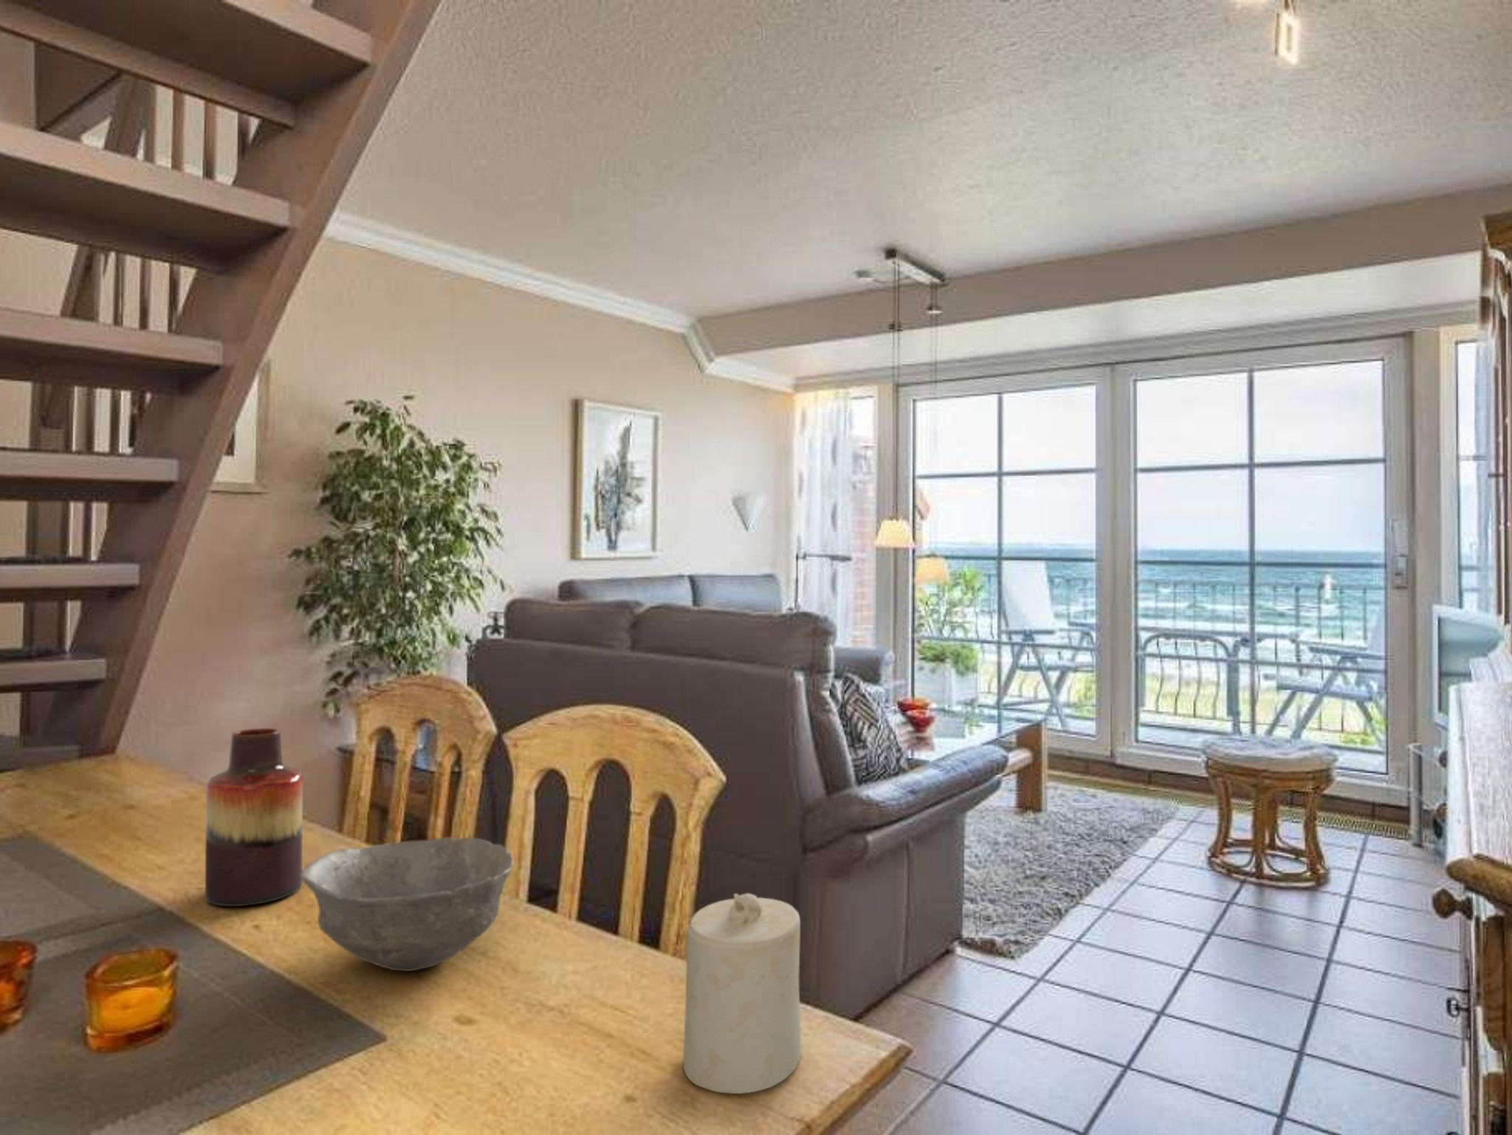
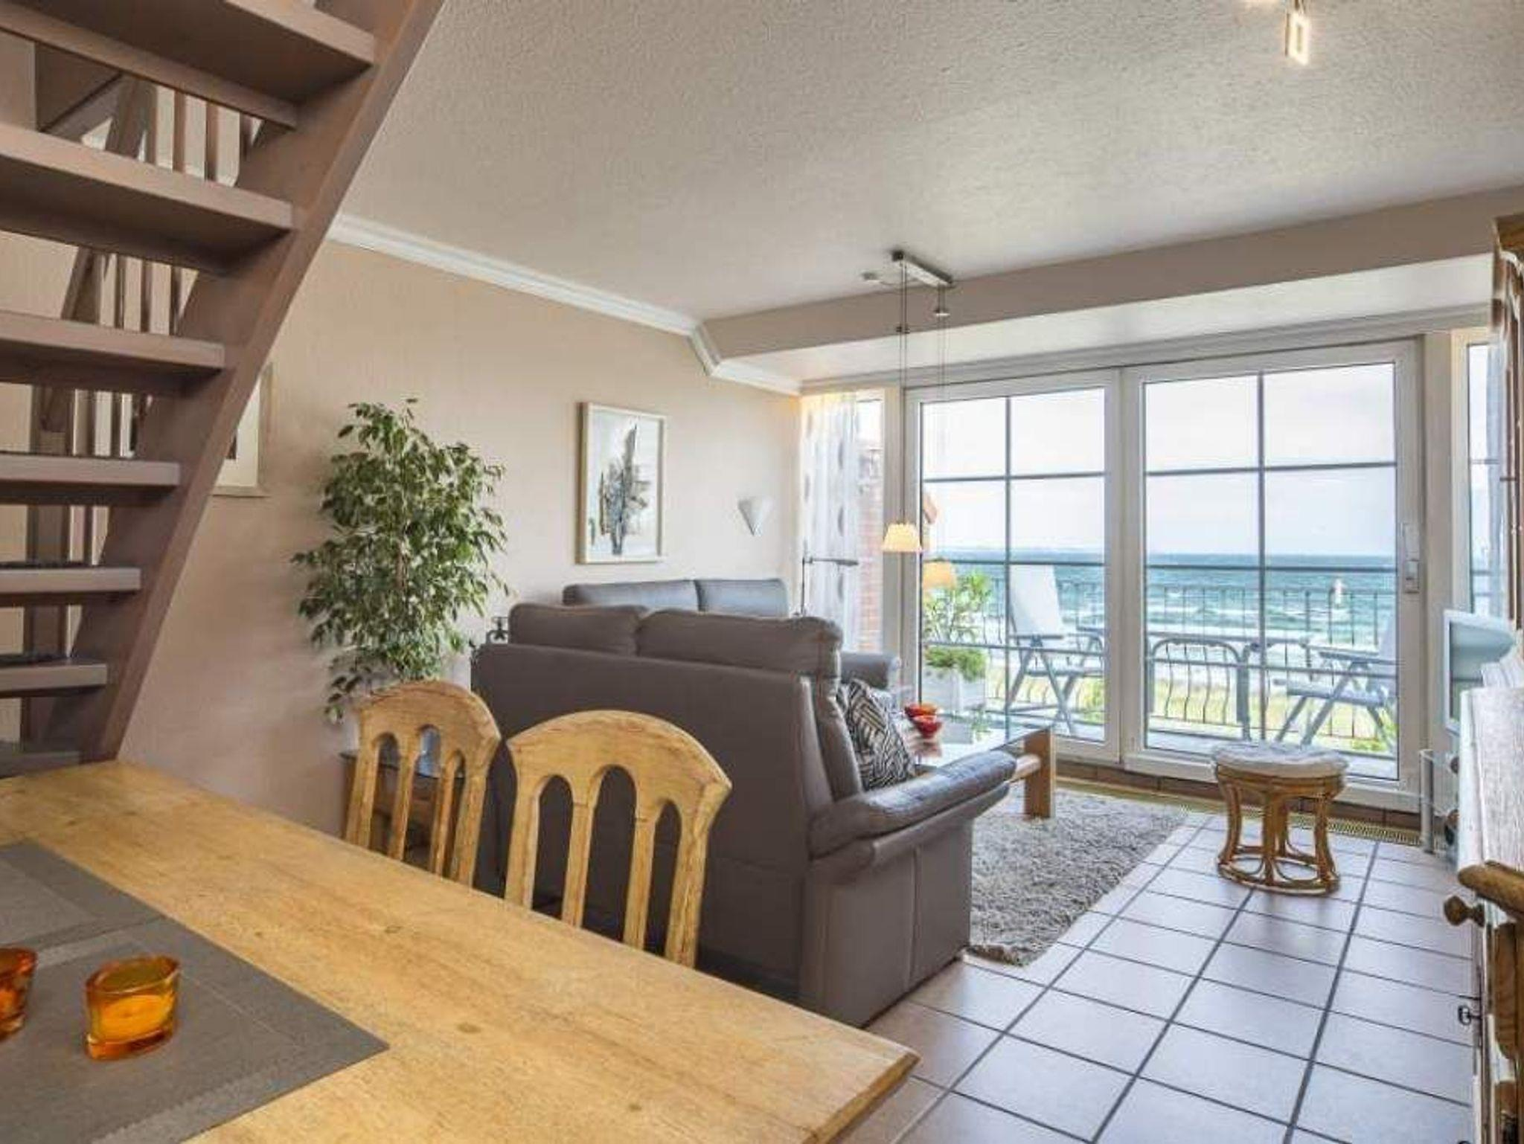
- candle [683,893,801,1094]
- bowl [299,836,515,972]
- vase [205,727,303,907]
